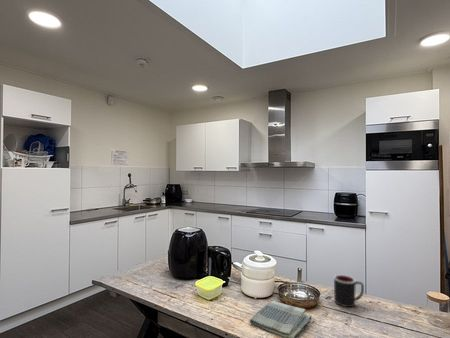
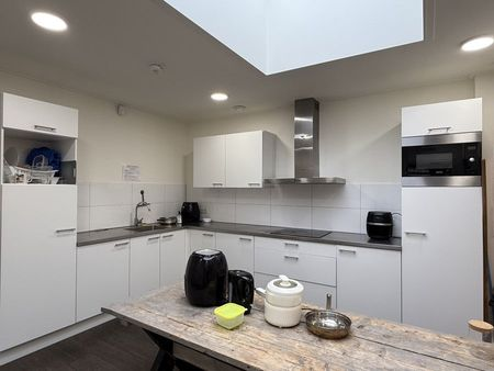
- mug [333,274,365,308]
- dish towel [249,300,313,338]
